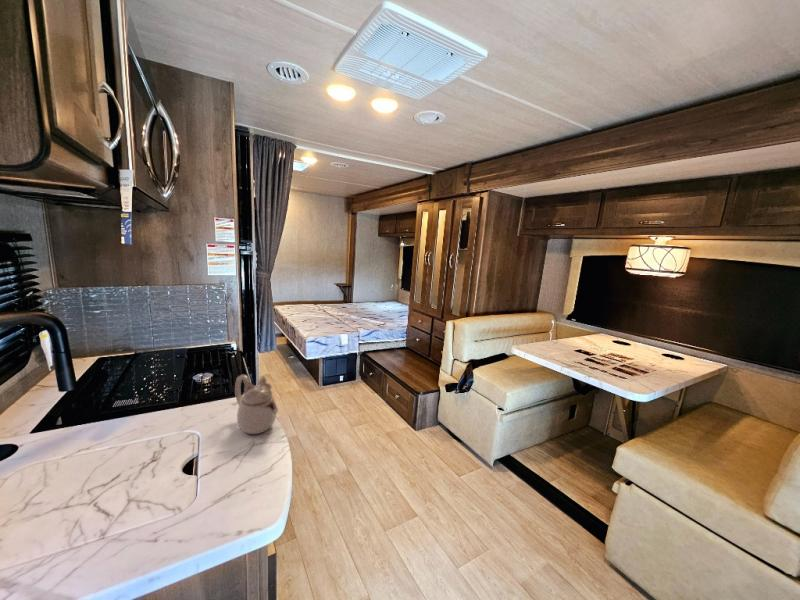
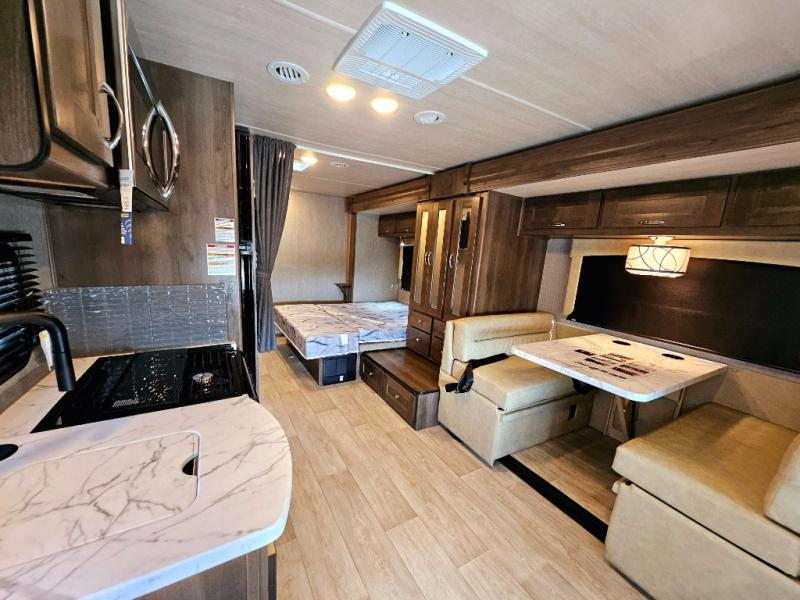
- teapot [234,373,279,435]
